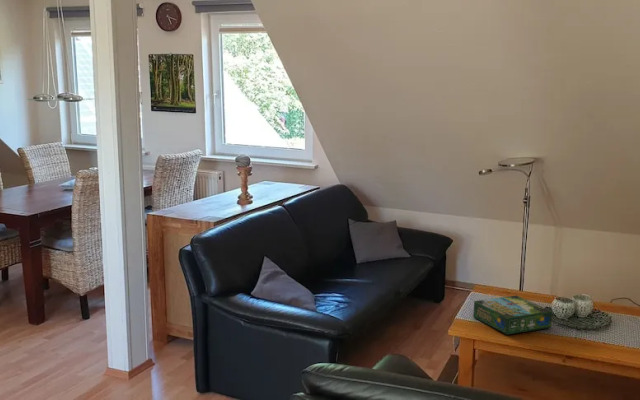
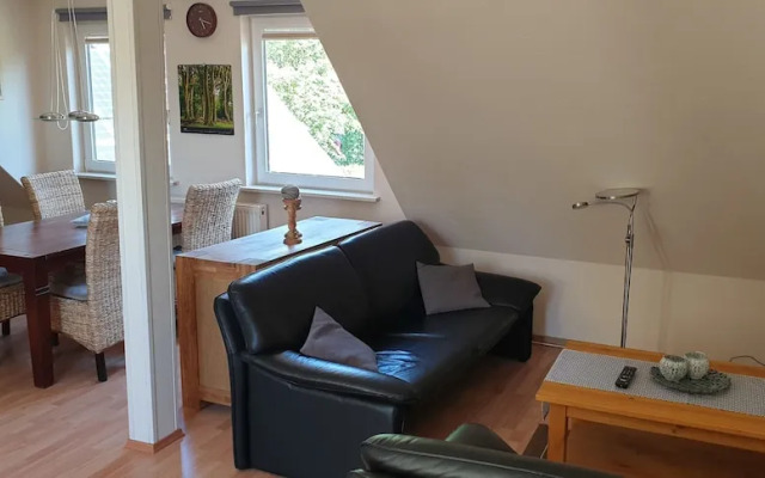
- board game [472,294,553,336]
